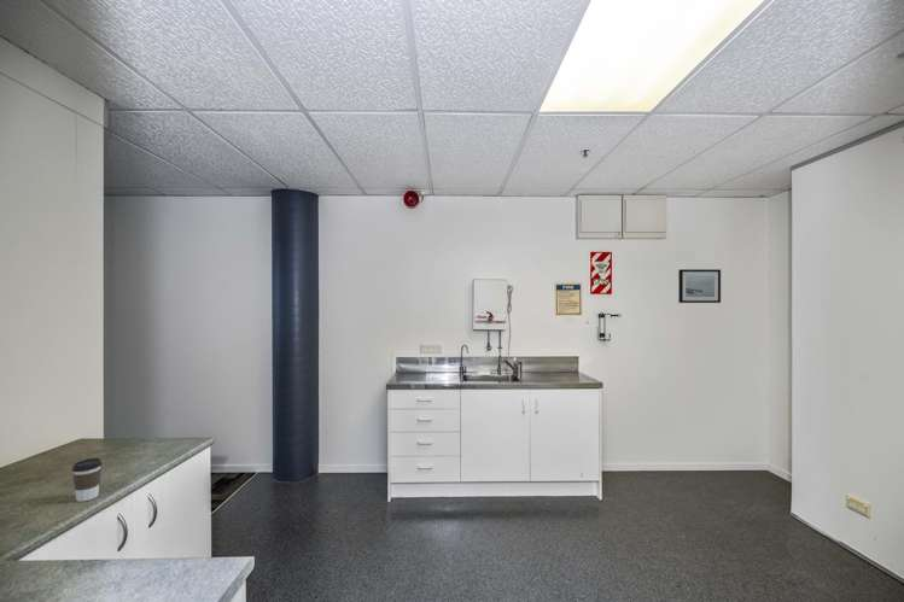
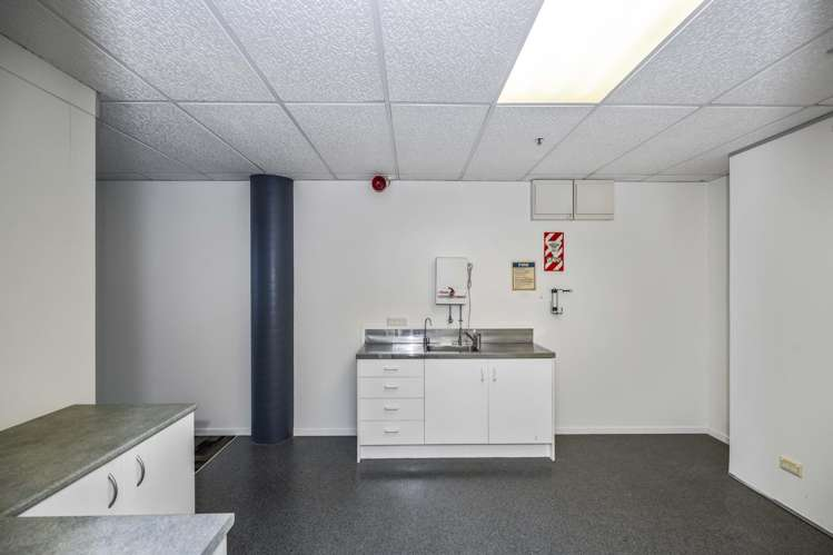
- coffee cup [71,457,103,503]
- wall art [677,268,722,304]
